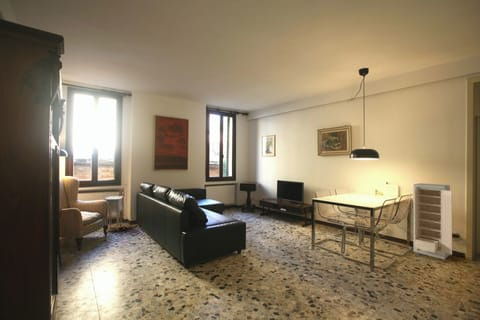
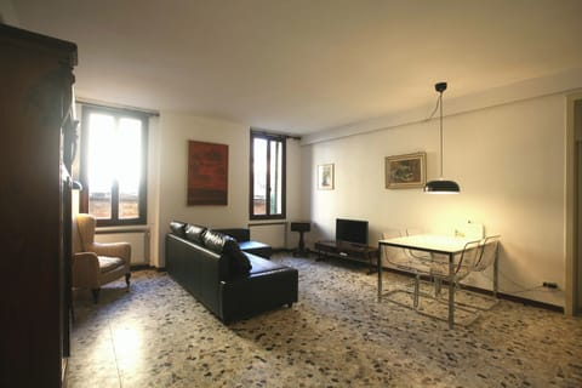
- storage cabinet [412,182,453,260]
- side table [104,195,125,231]
